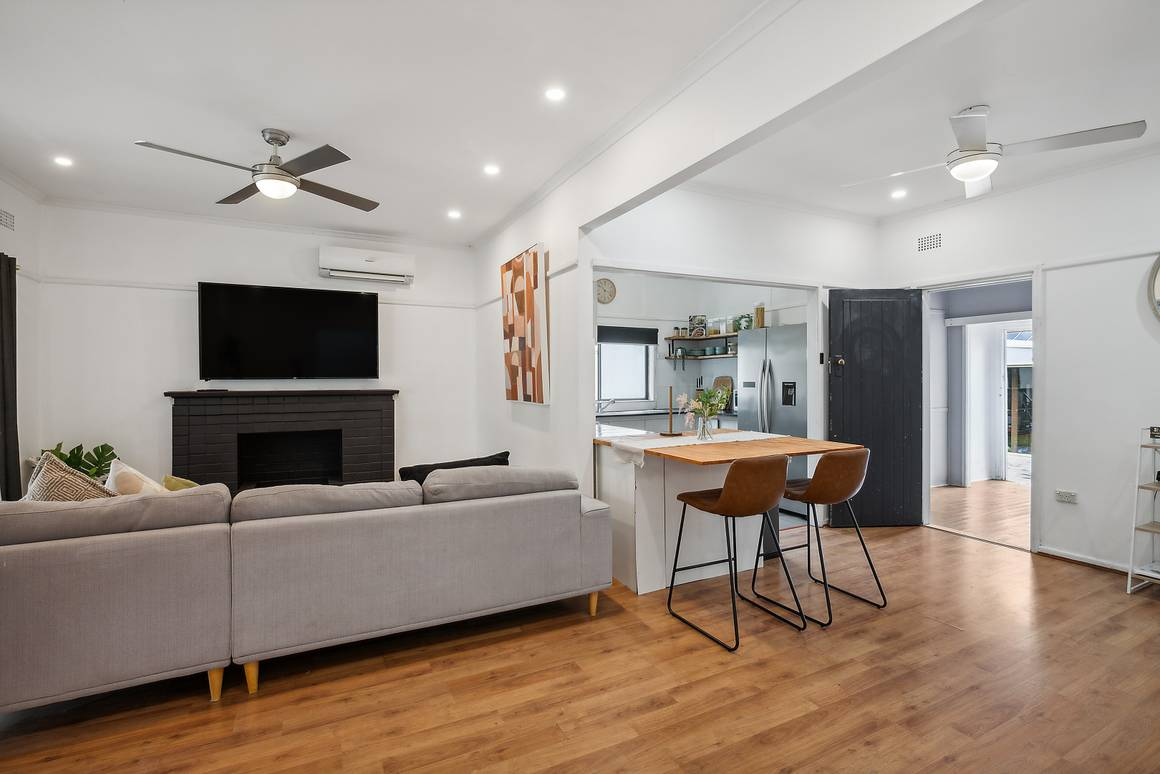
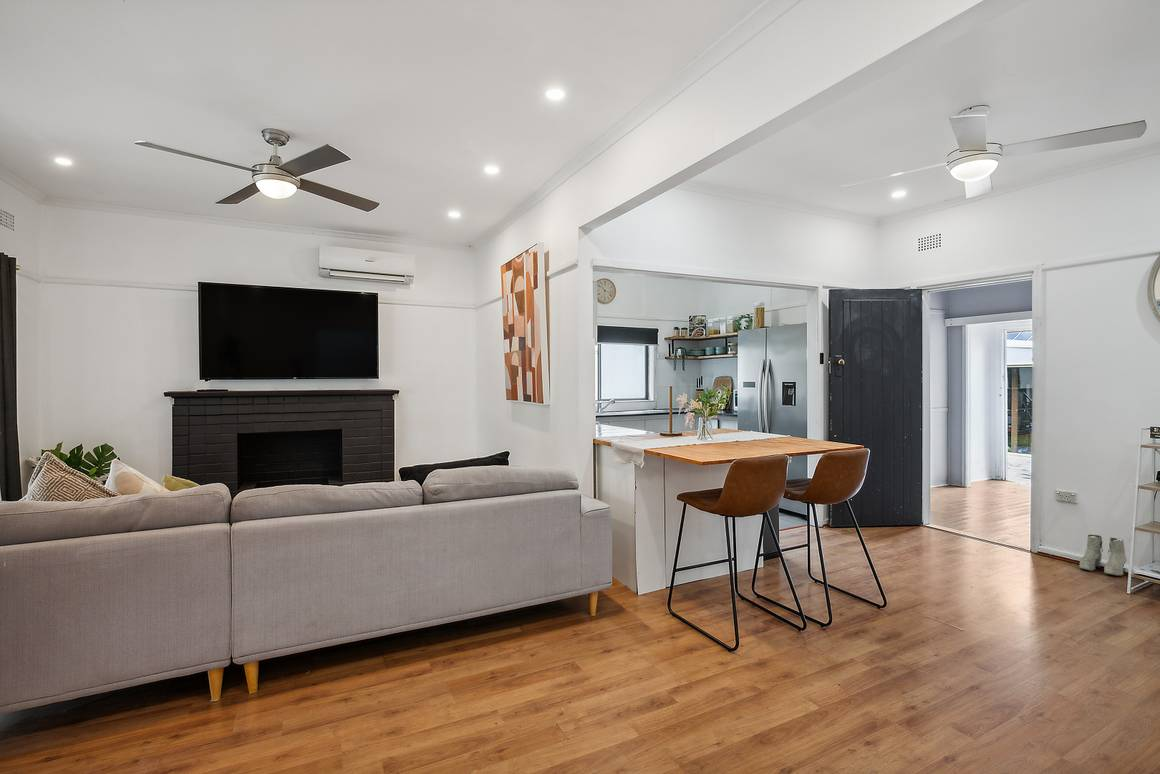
+ boots [1078,534,1127,577]
